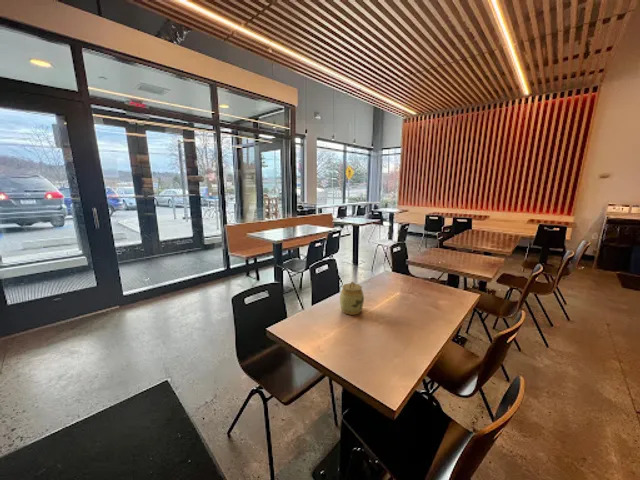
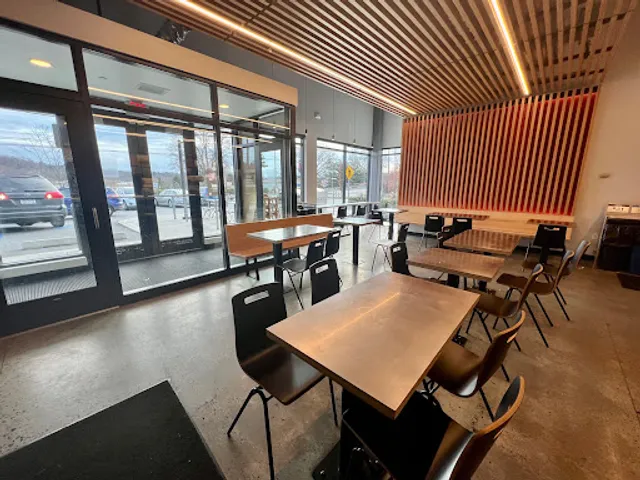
- jar [339,281,365,316]
